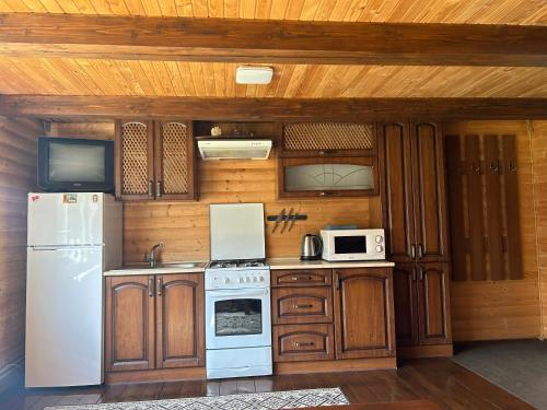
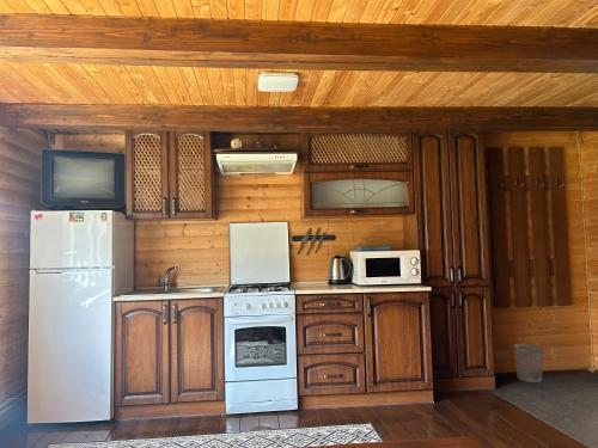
+ wastebasket [512,343,544,383]
